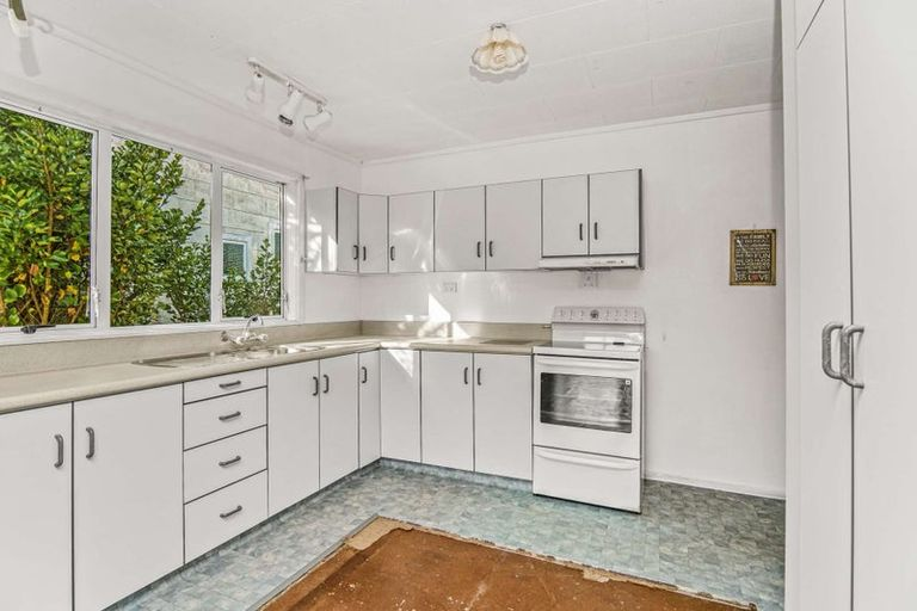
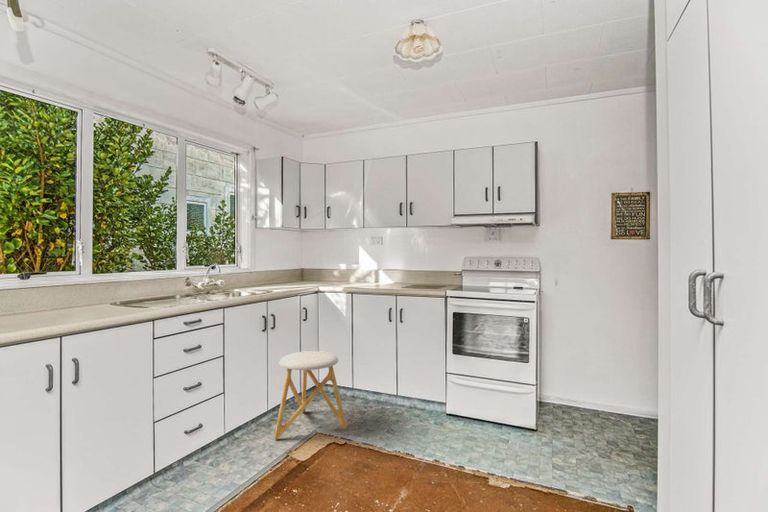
+ stool [273,350,348,441]
